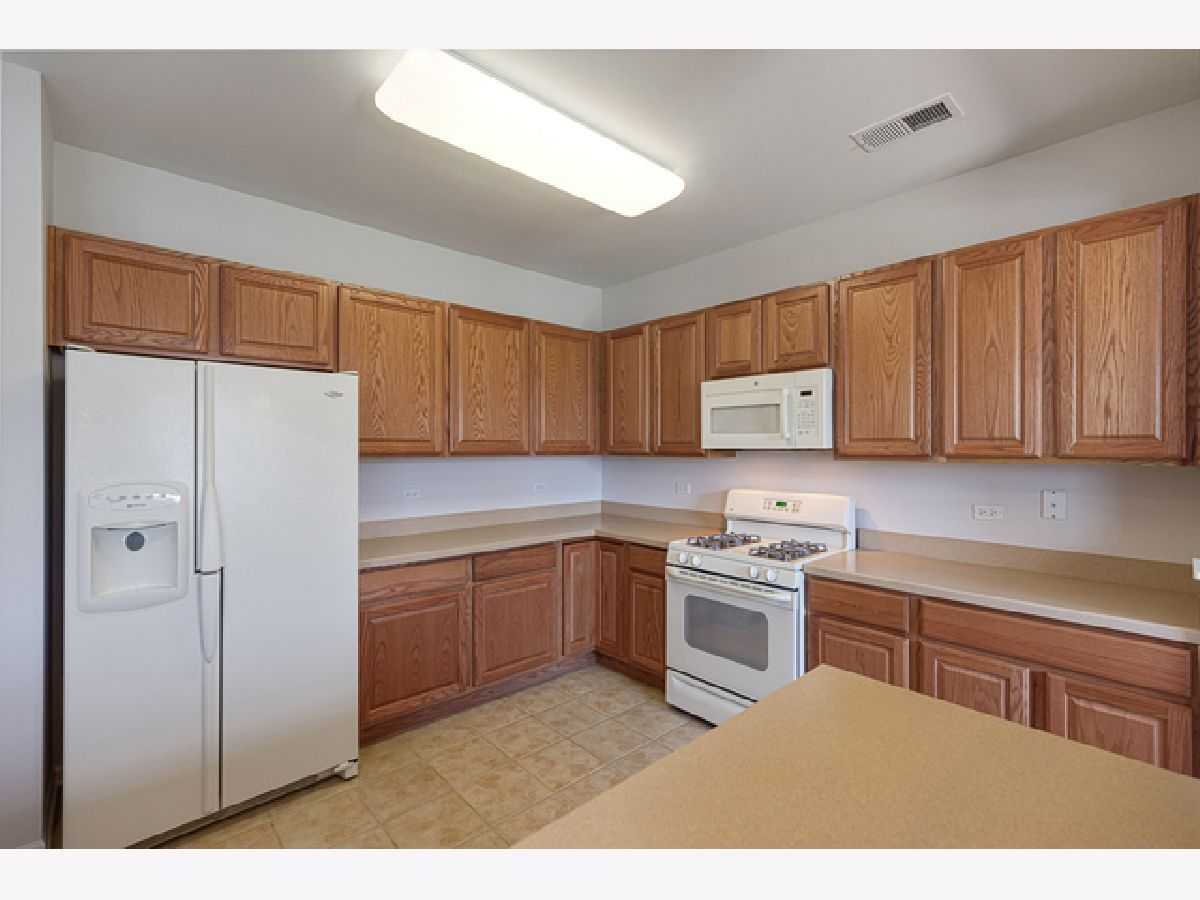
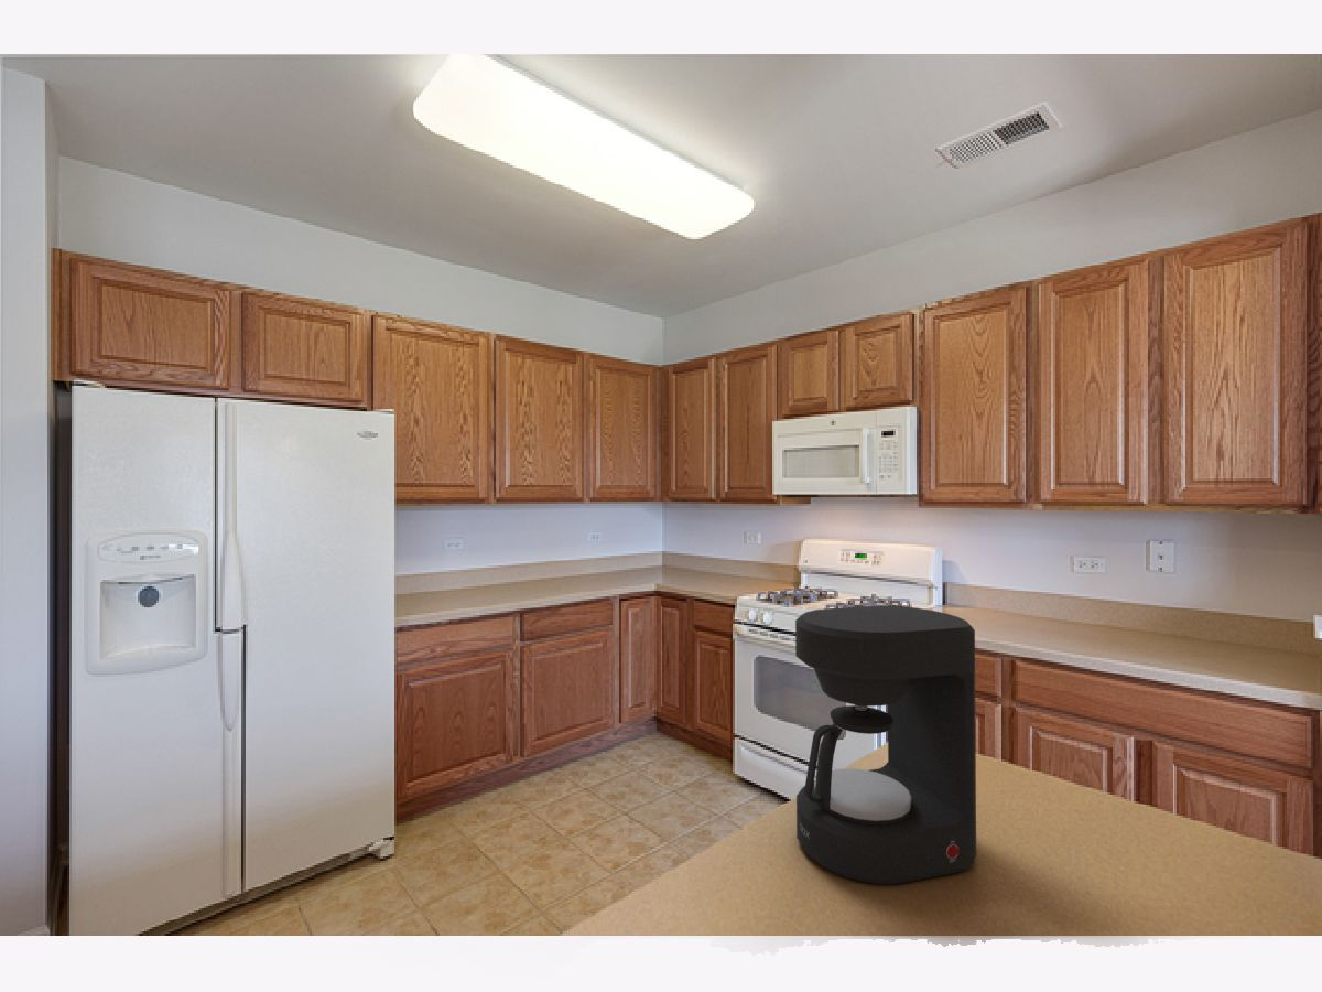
+ coffee maker [794,604,977,886]
